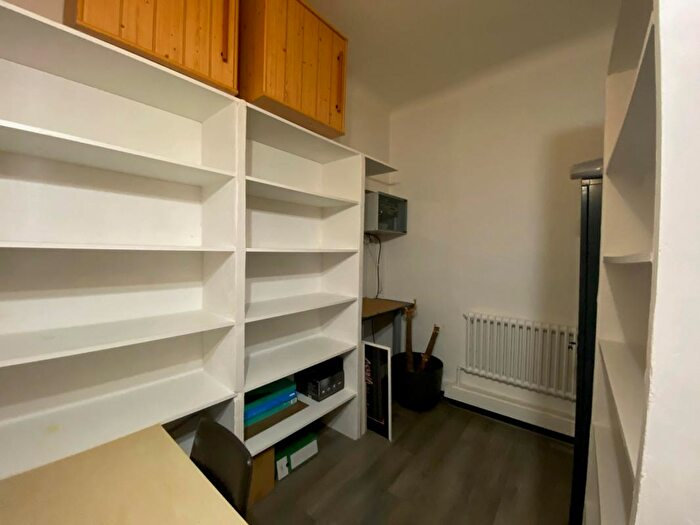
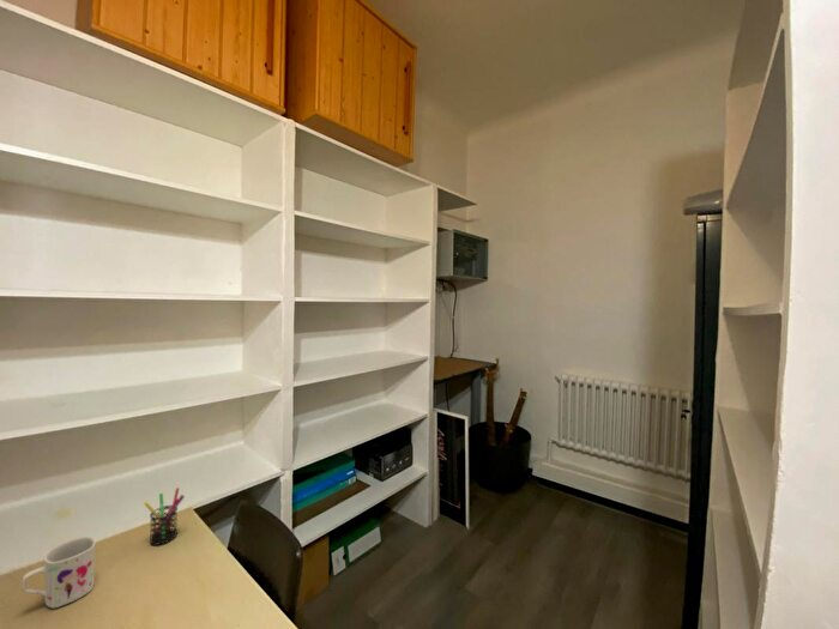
+ mug [20,534,97,609]
+ pen holder [143,486,186,546]
